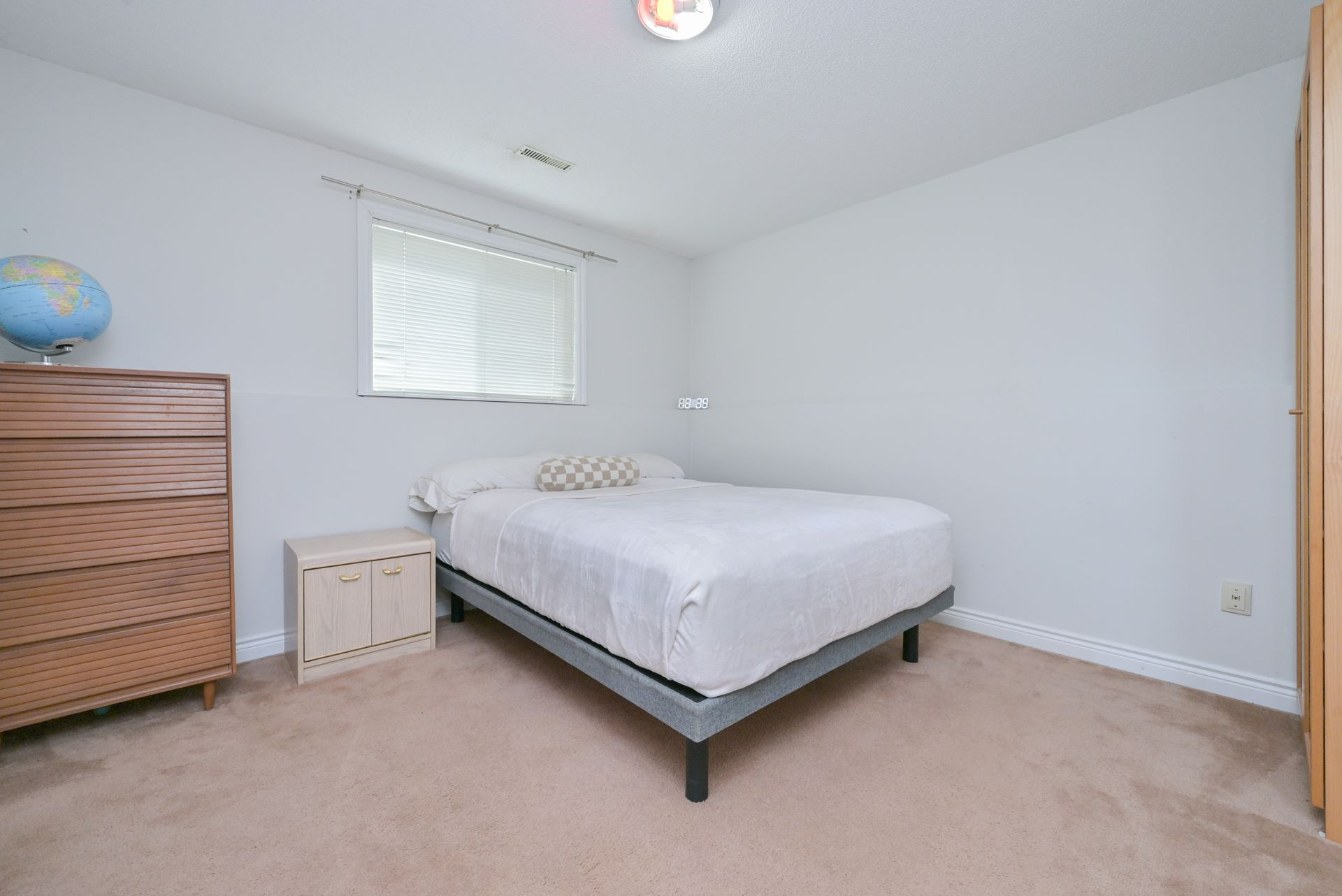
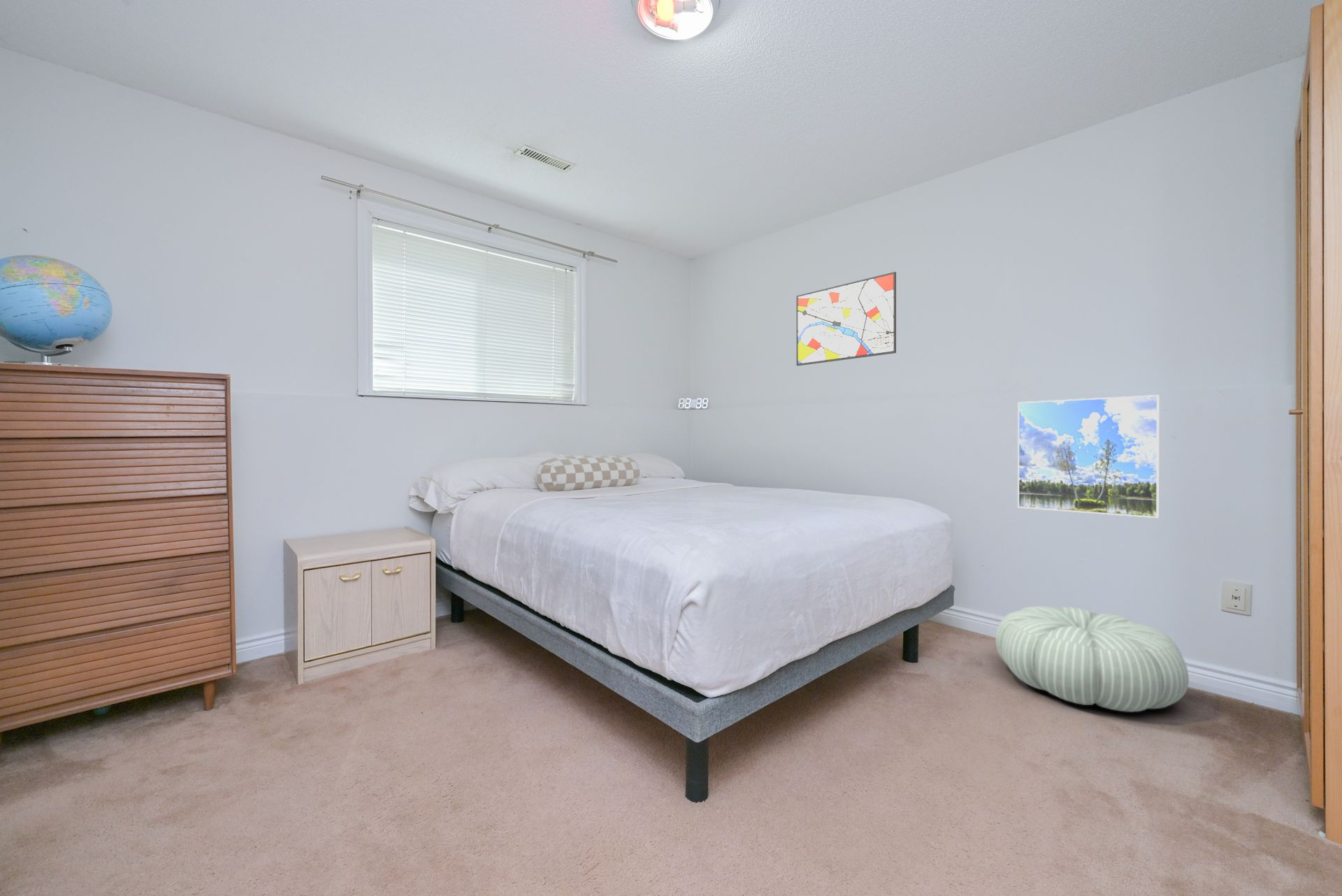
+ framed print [1017,394,1160,519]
+ wall art [795,271,897,366]
+ pouf [995,605,1190,713]
